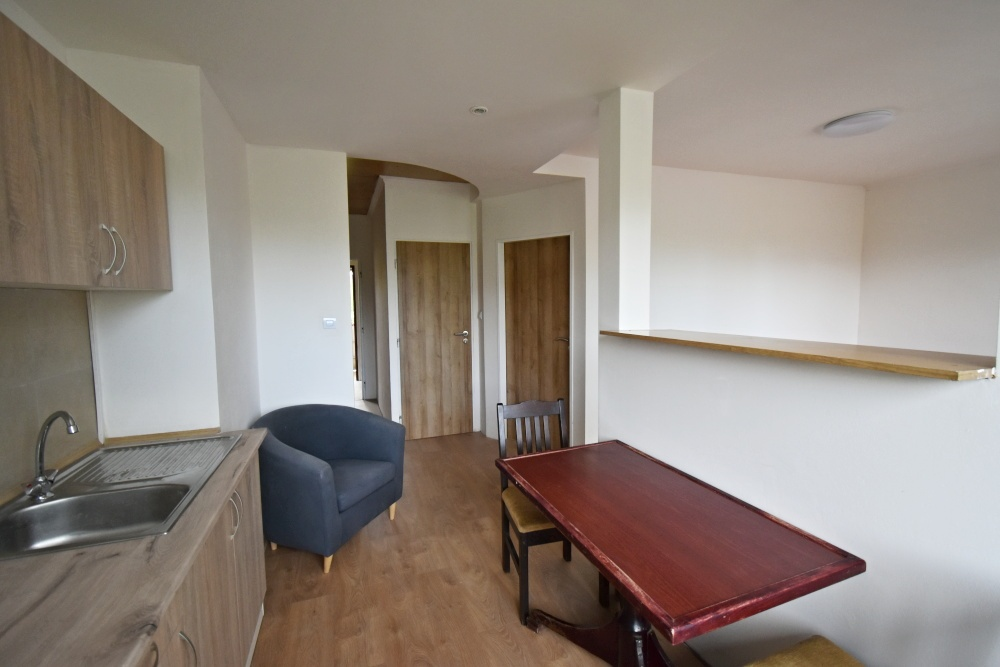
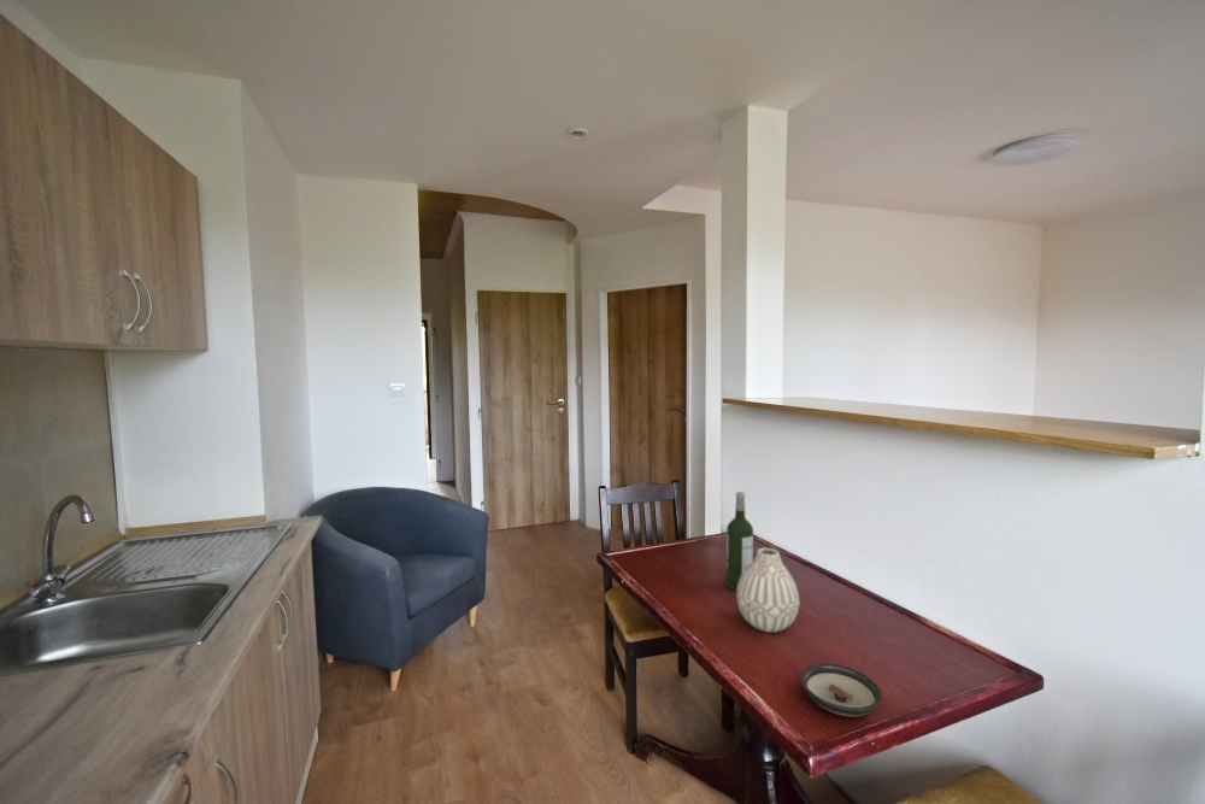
+ vase [735,547,801,634]
+ wine bottle [725,491,754,592]
+ saucer [799,663,883,717]
